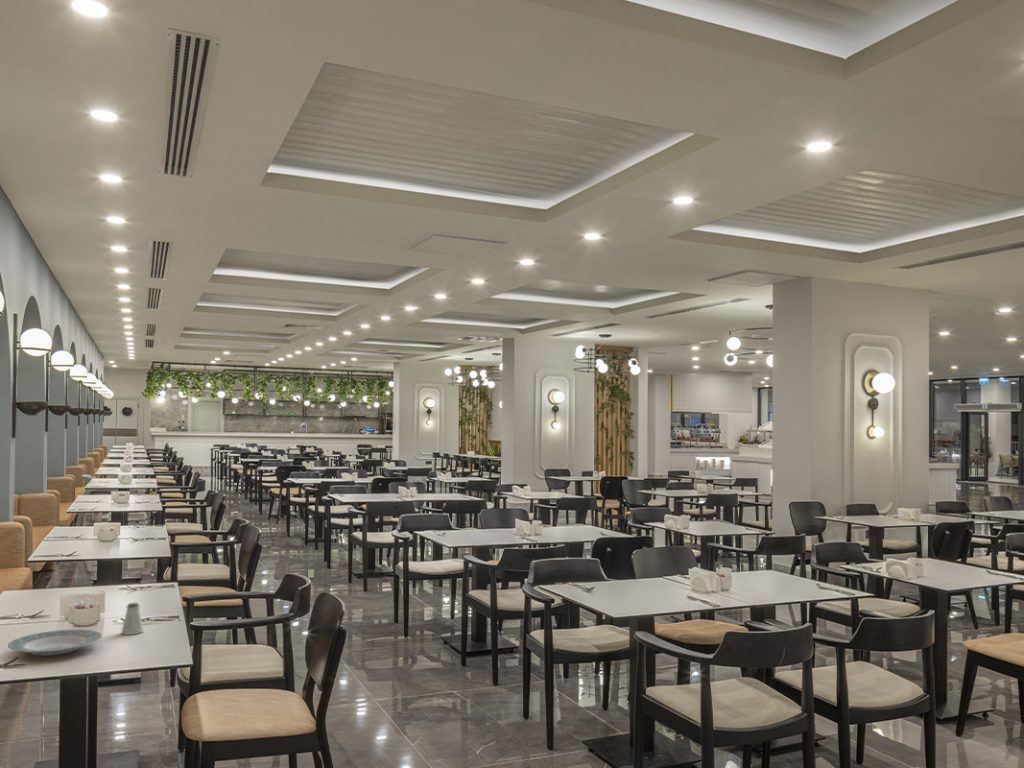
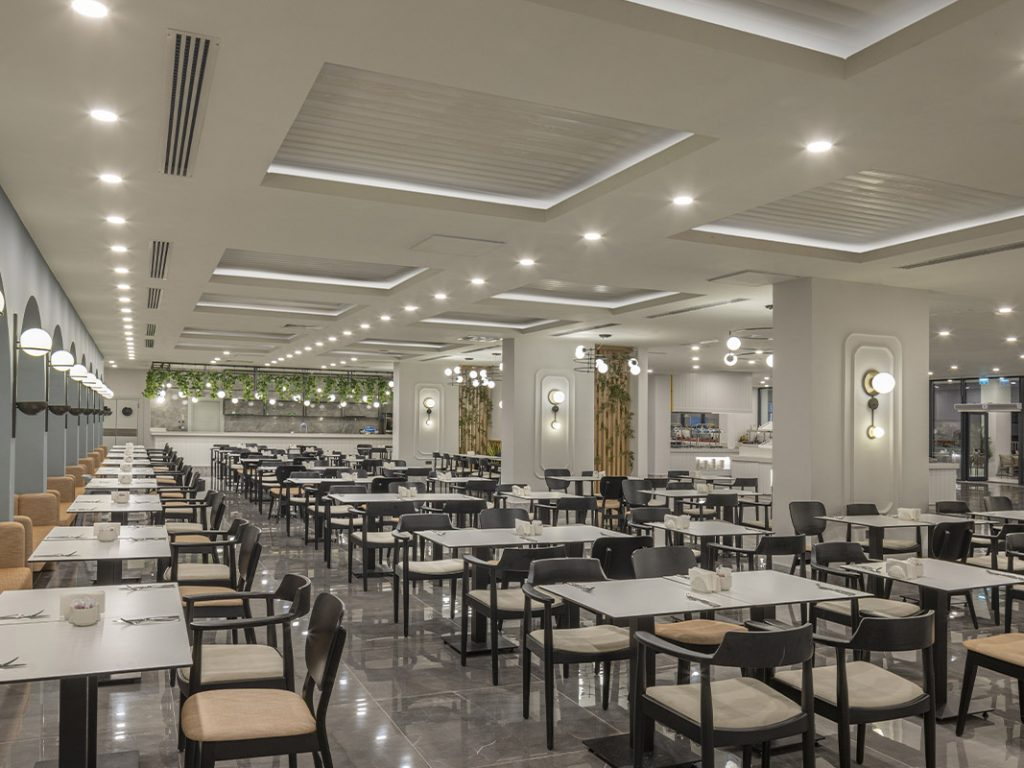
- plate [7,629,103,657]
- saltshaker [120,602,144,636]
